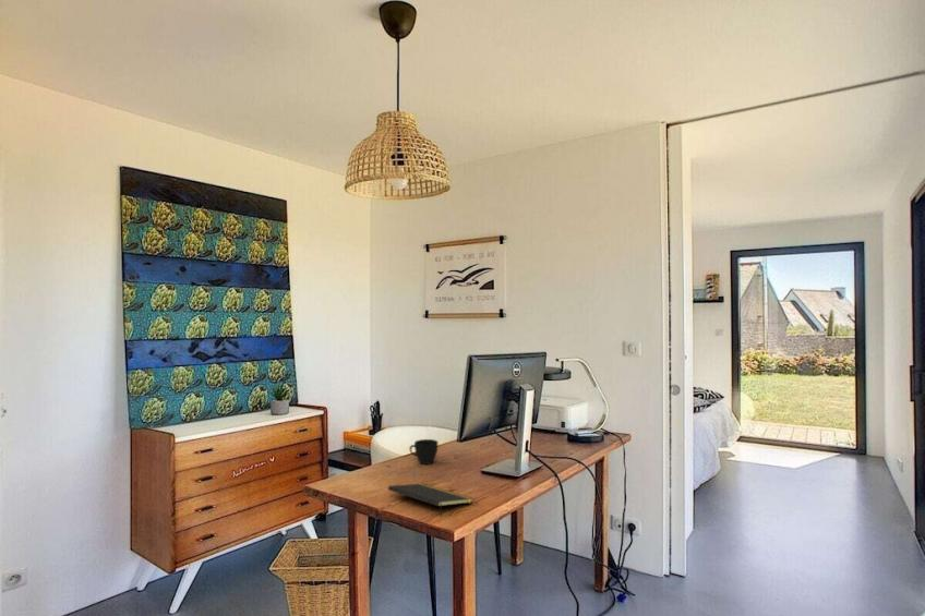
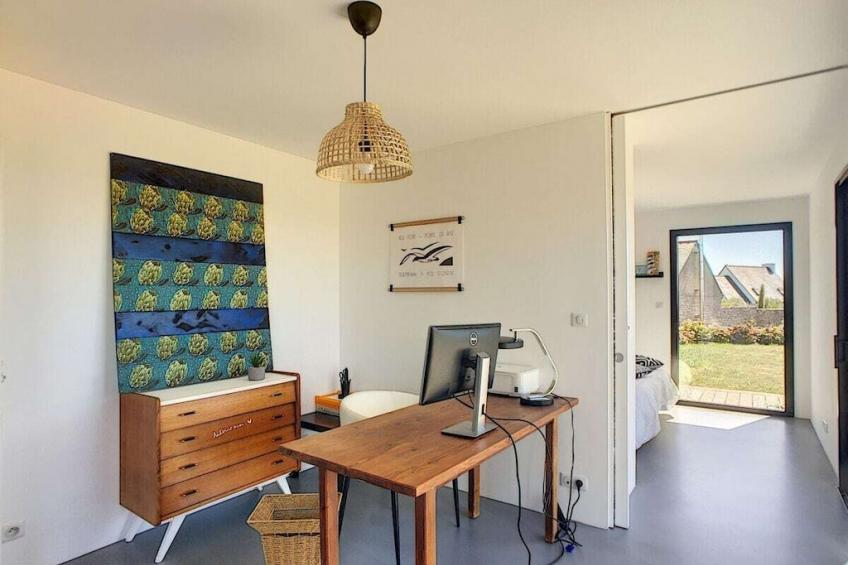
- cup [408,438,440,466]
- notepad [387,483,473,518]
